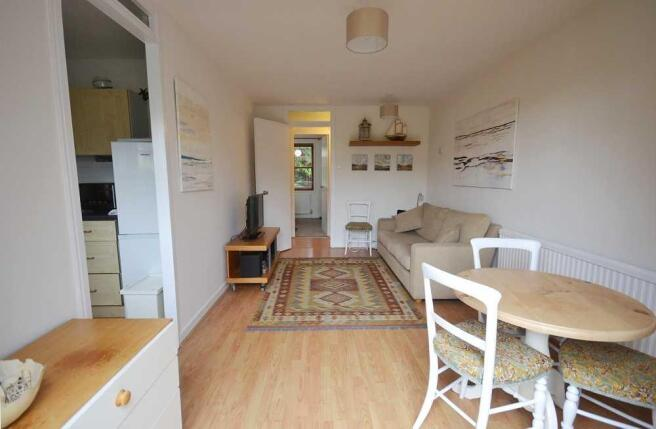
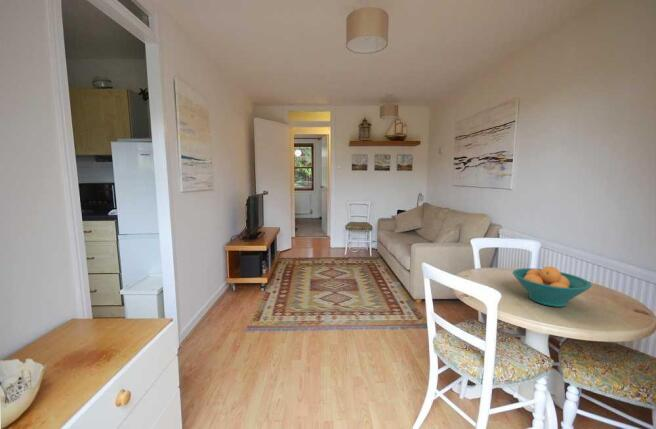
+ fruit bowl [512,265,593,308]
